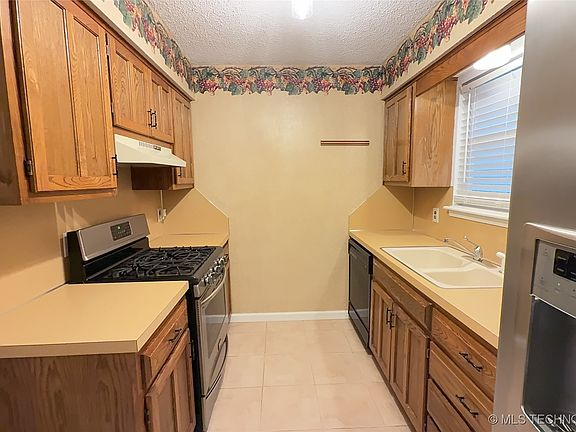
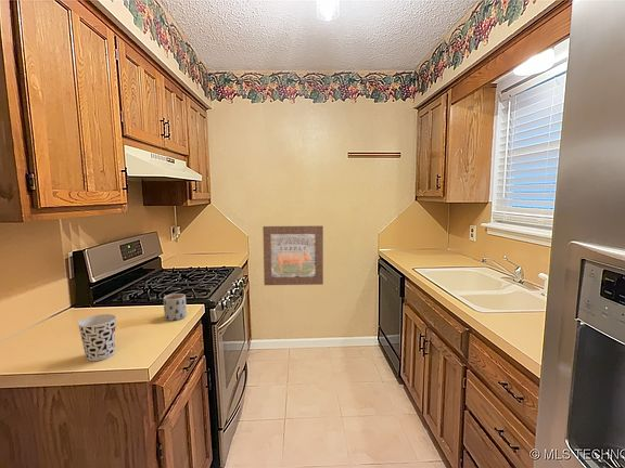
+ mug [163,292,188,322]
+ wall art [262,225,324,286]
+ cup [76,313,117,362]
